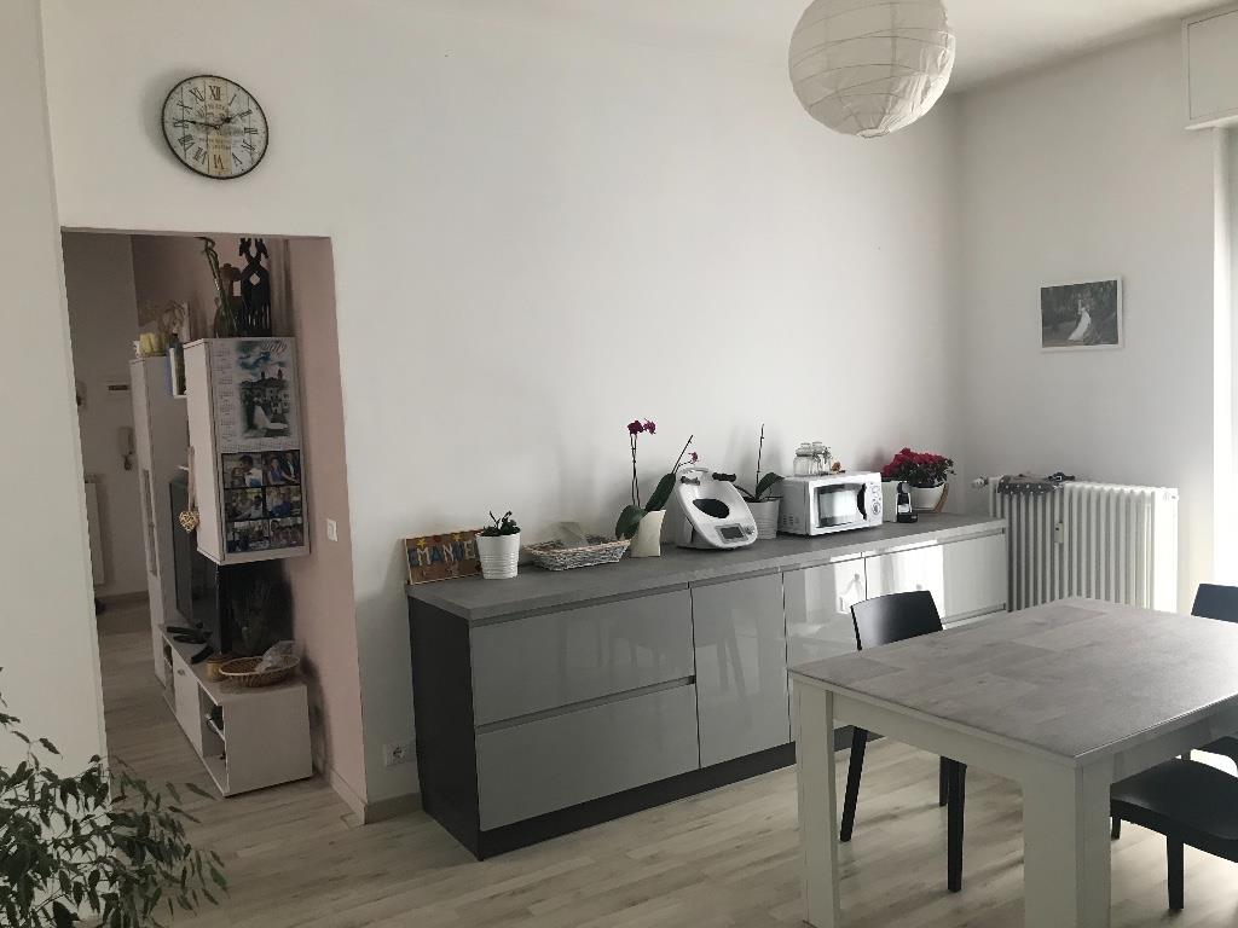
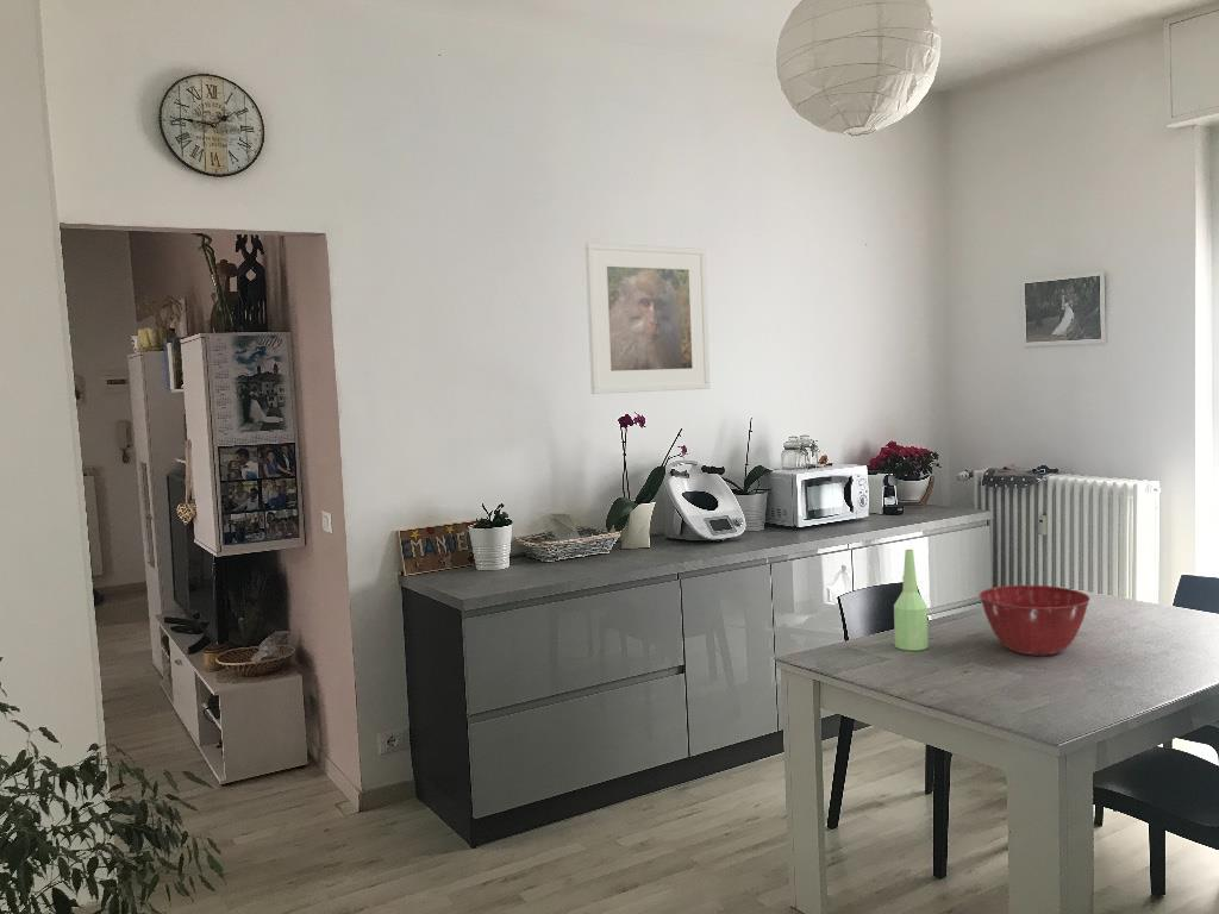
+ bottle [893,549,929,651]
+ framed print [585,242,711,395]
+ mixing bowl [979,584,1092,657]
